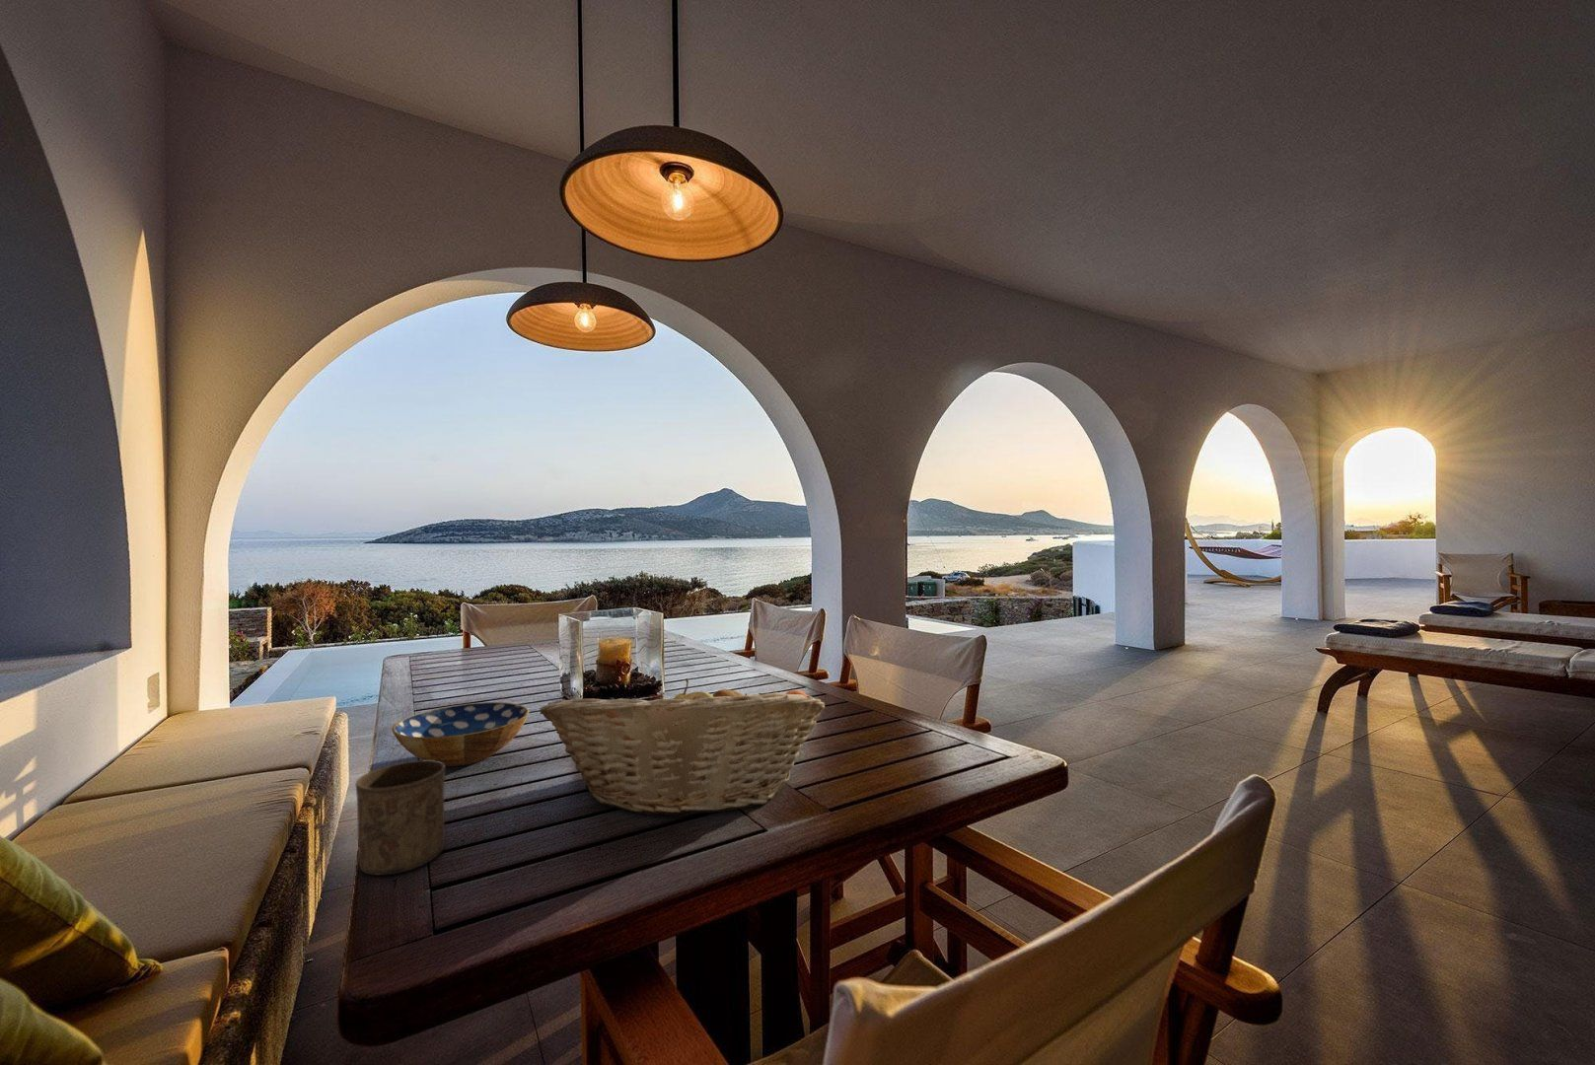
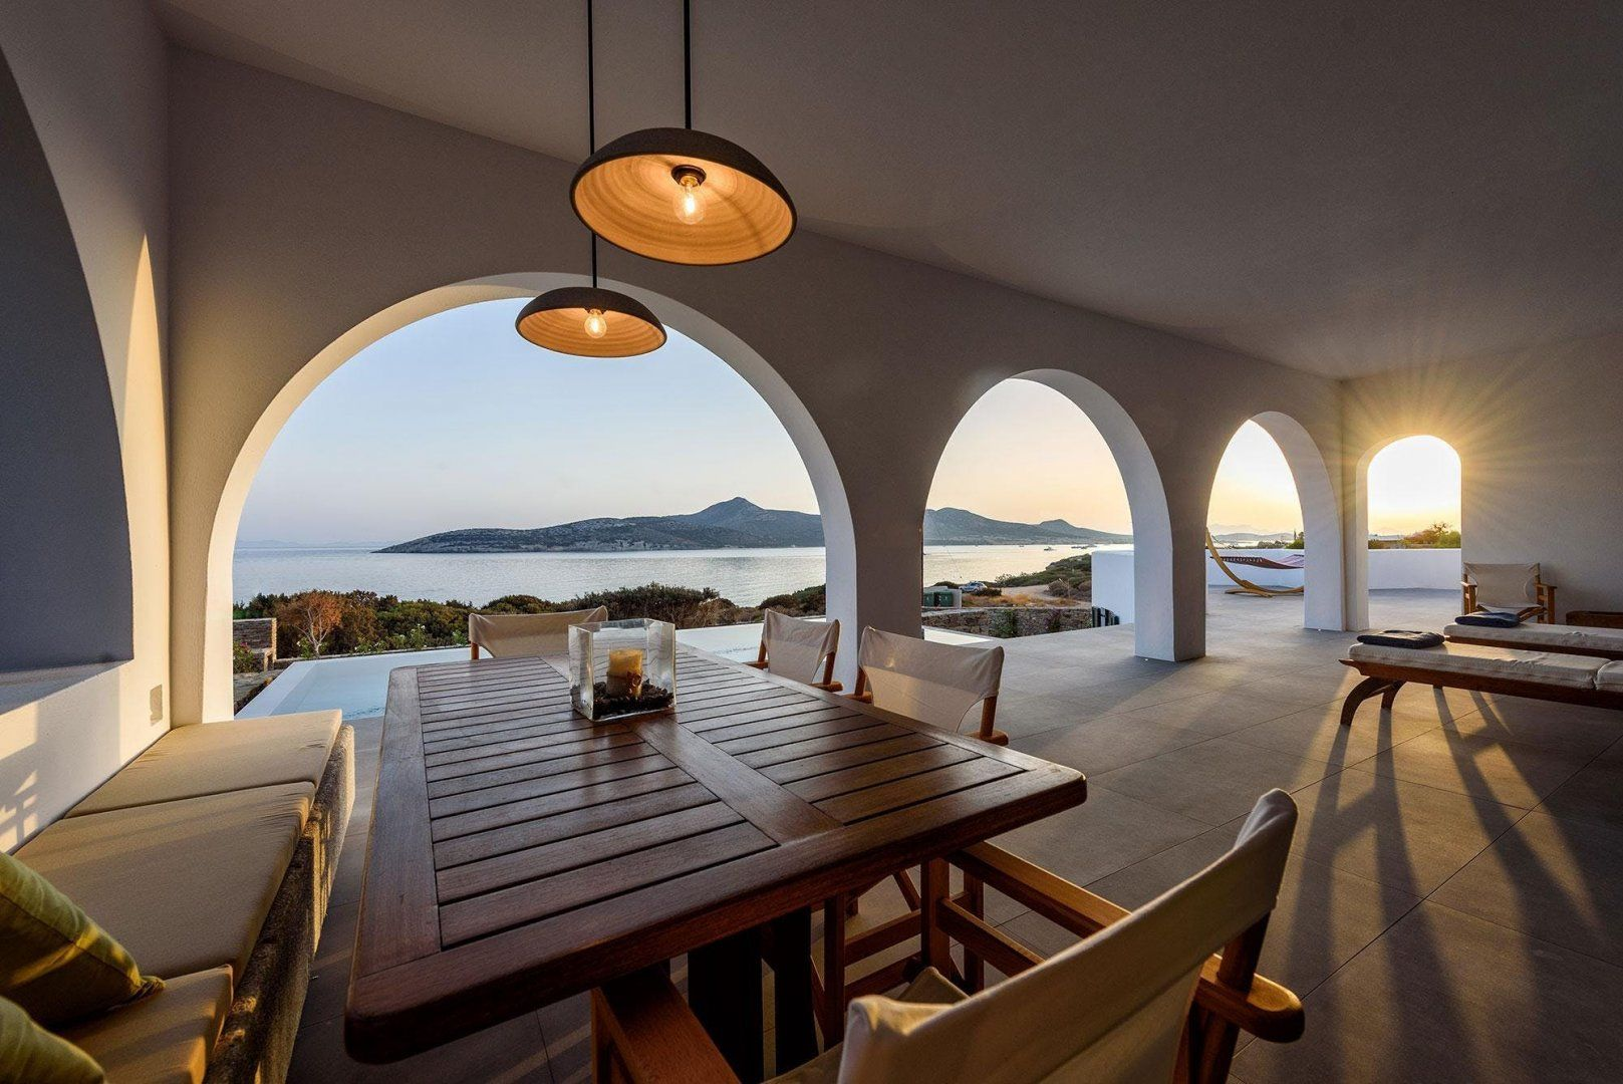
- cup [355,760,446,876]
- fruit basket [538,678,826,818]
- bowl [391,701,530,767]
